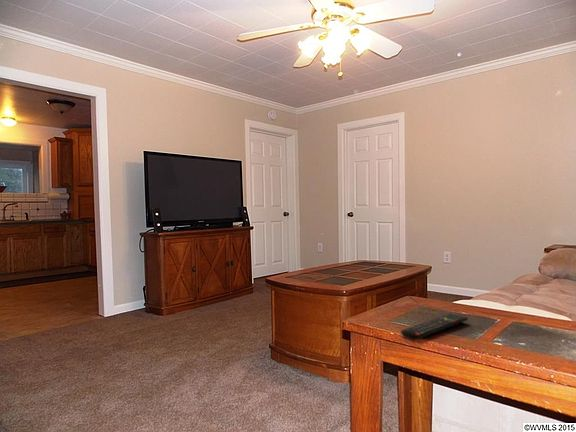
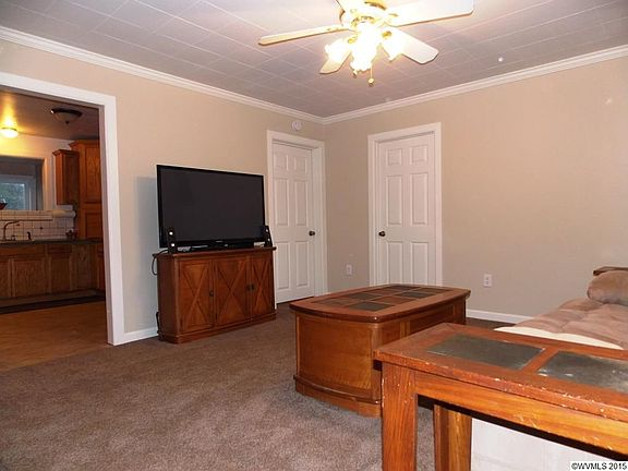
- remote control [400,312,469,341]
